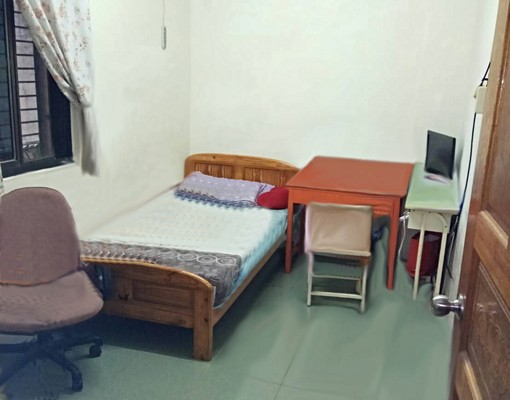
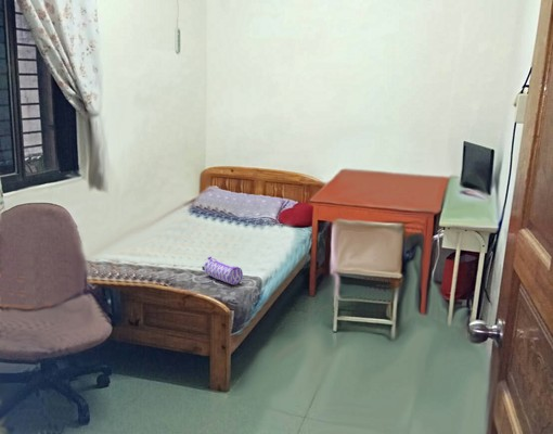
+ pencil case [201,256,244,285]
